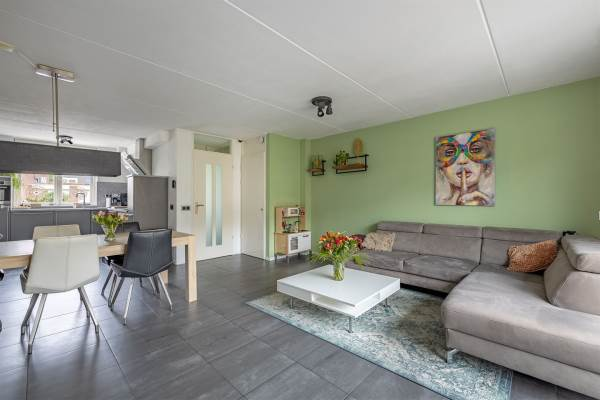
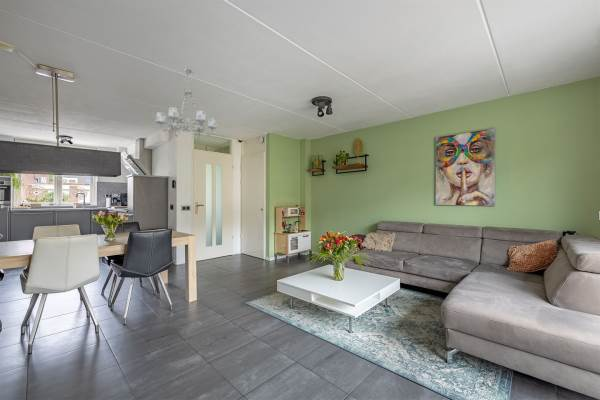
+ chandelier [155,67,218,139]
